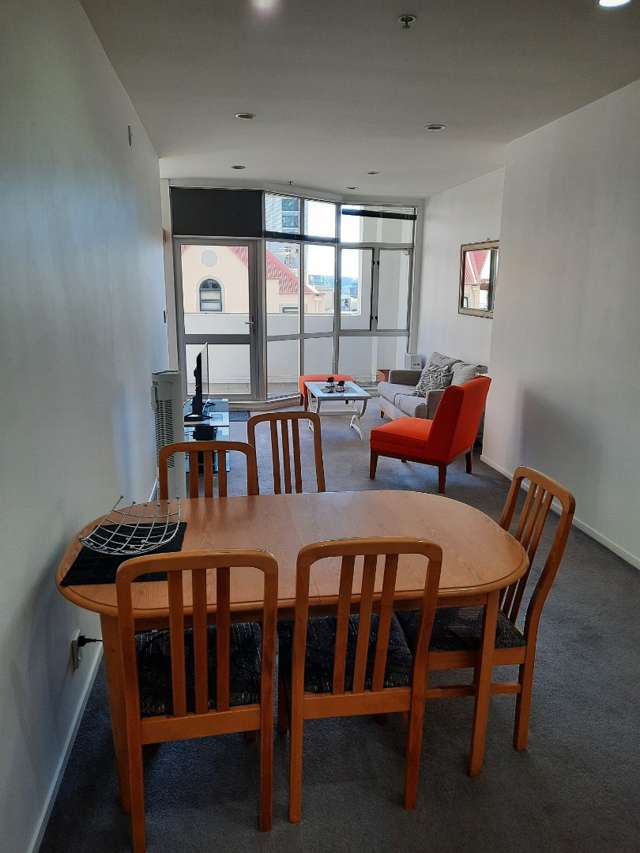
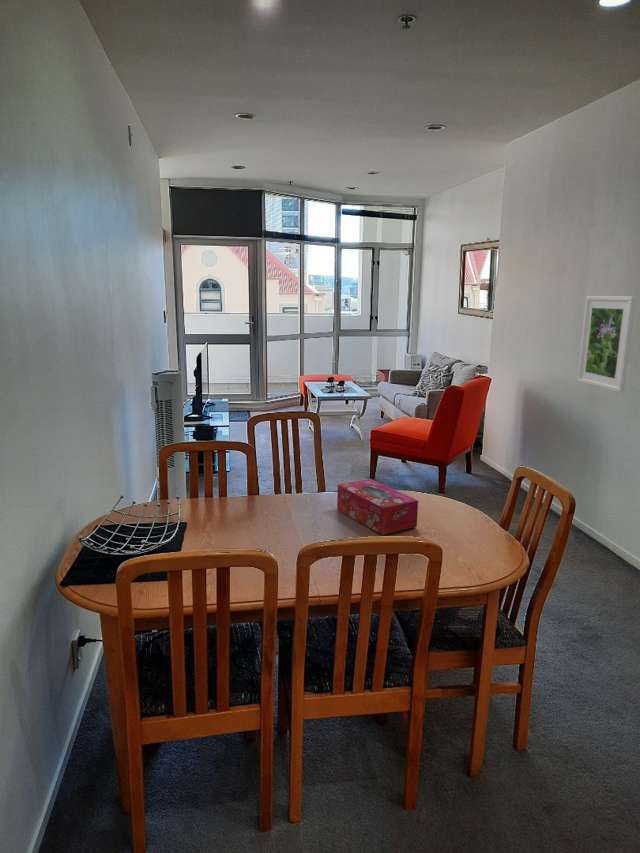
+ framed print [576,295,637,393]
+ tissue box [336,478,419,536]
